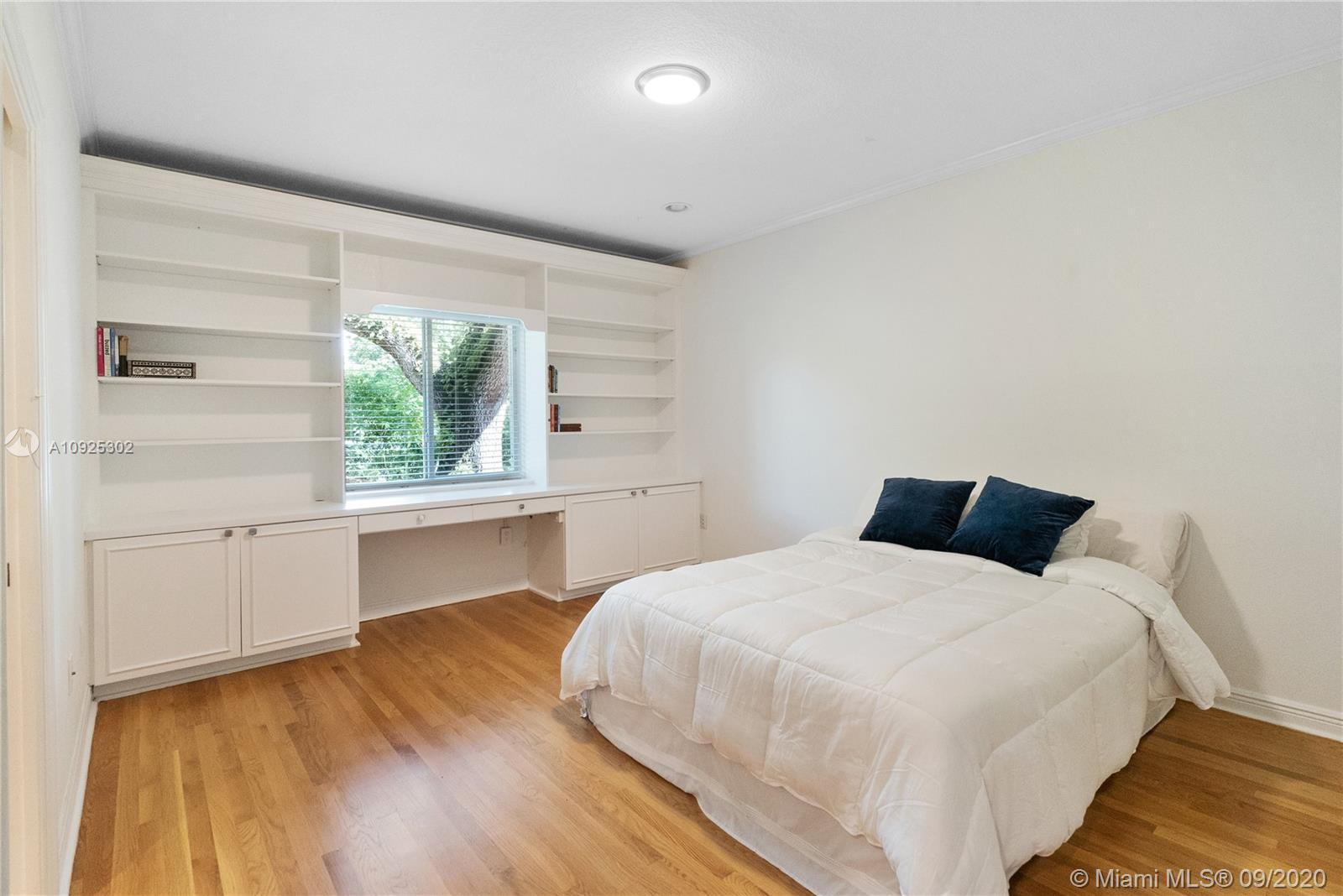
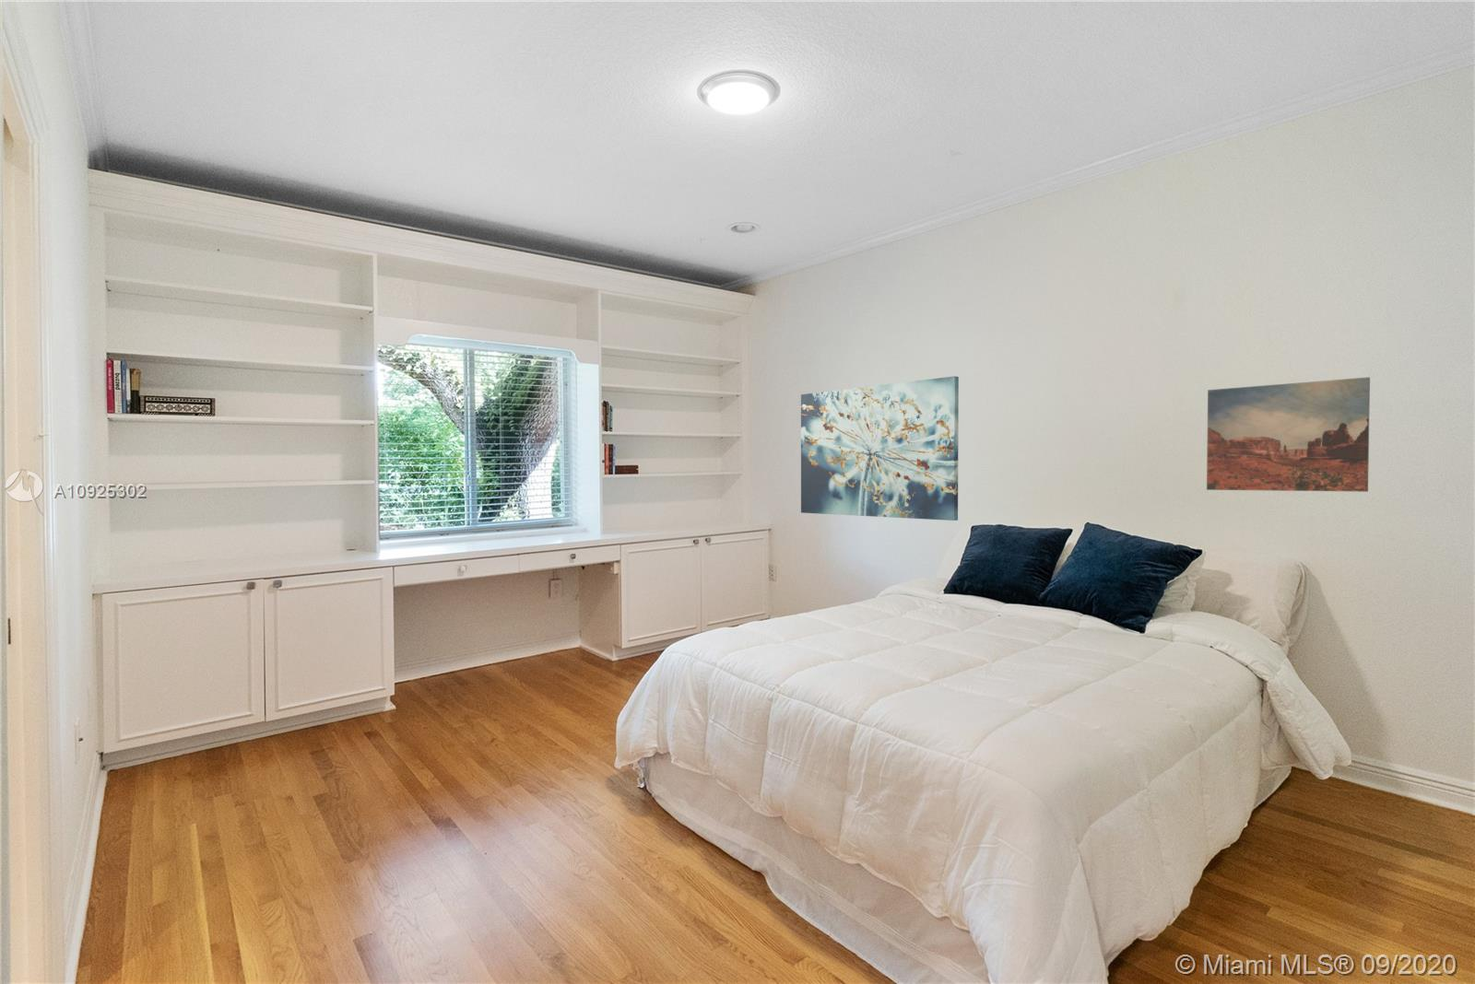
+ wall art [801,374,960,522]
+ wall art [1206,376,1371,493]
